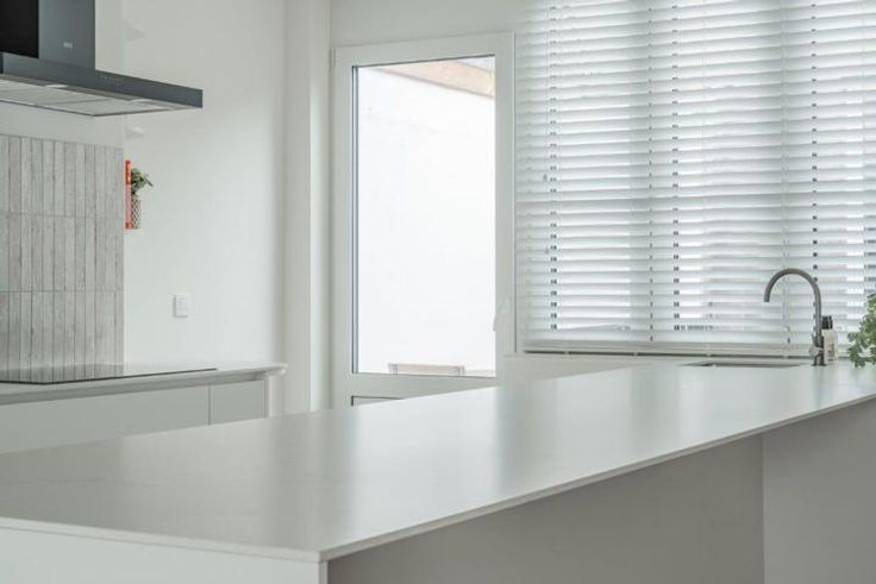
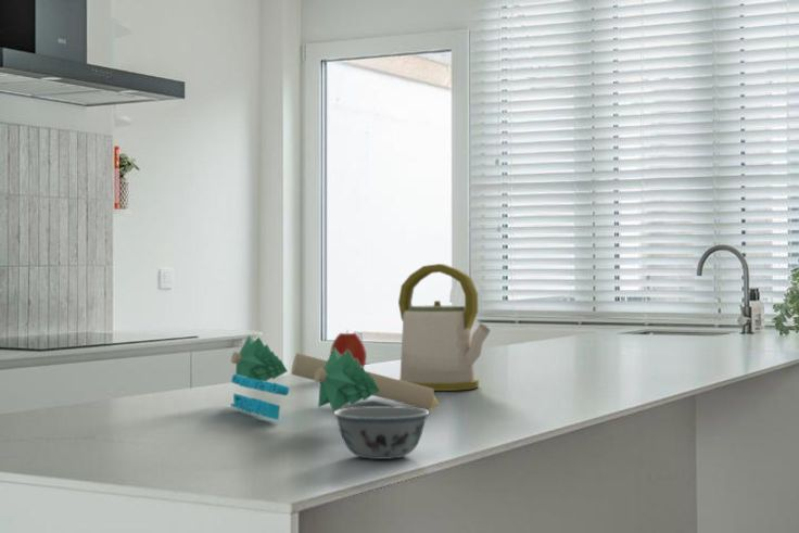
+ rolling papers [230,334,441,421]
+ kettle [397,263,491,392]
+ bowl [333,405,430,460]
+ apple [329,329,368,368]
